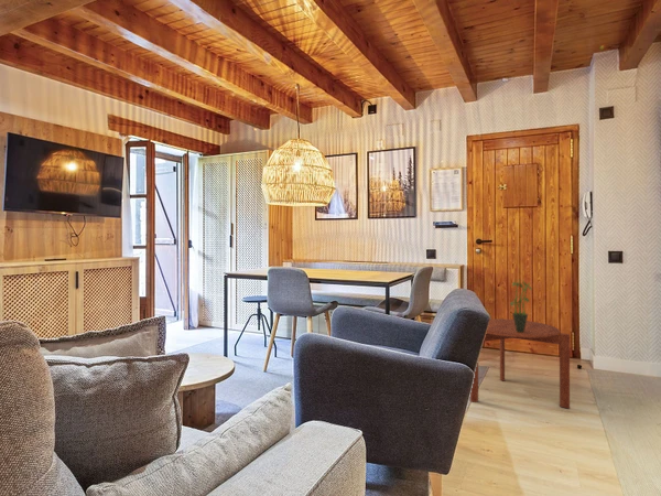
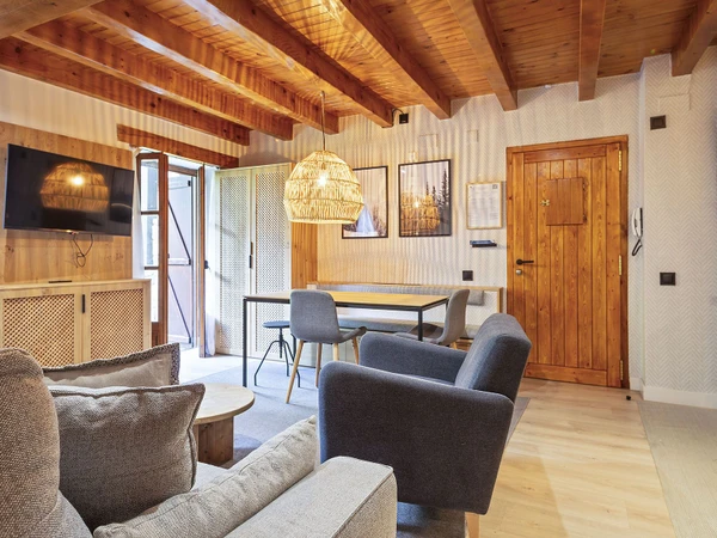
- potted plant [509,278,533,333]
- side table [469,317,571,409]
